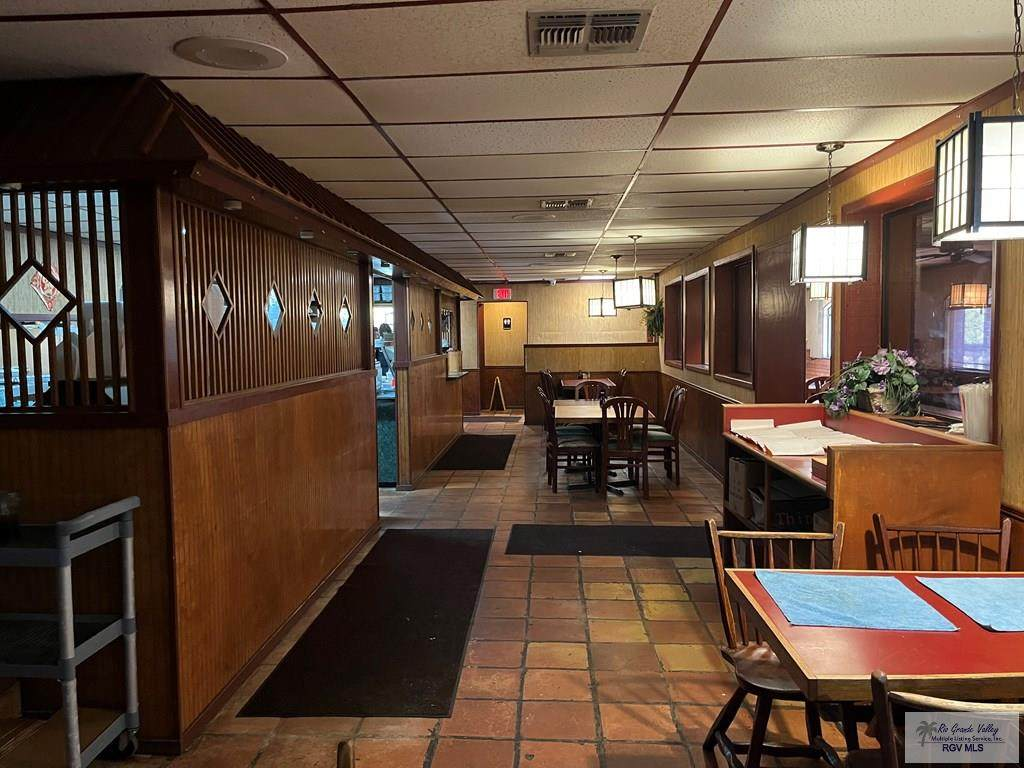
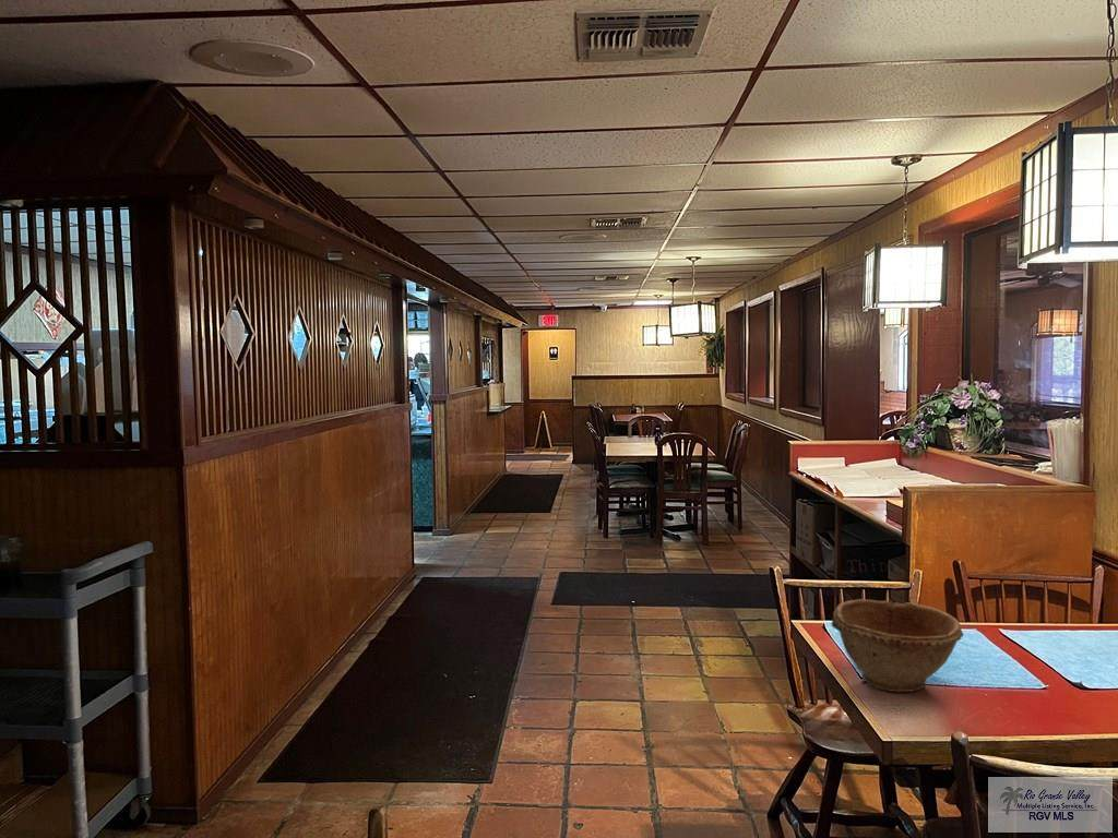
+ bowl [831,598,965,693]
